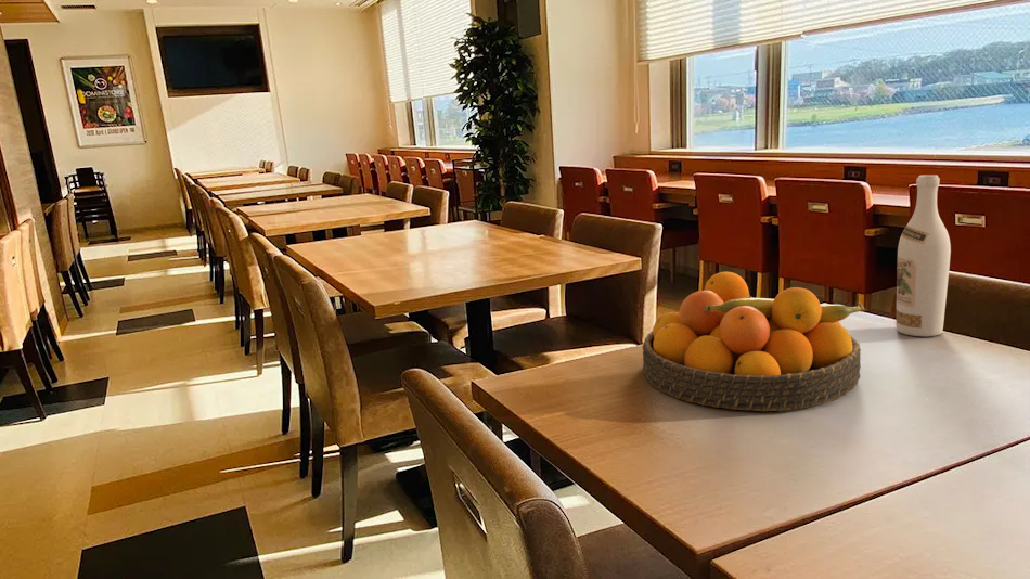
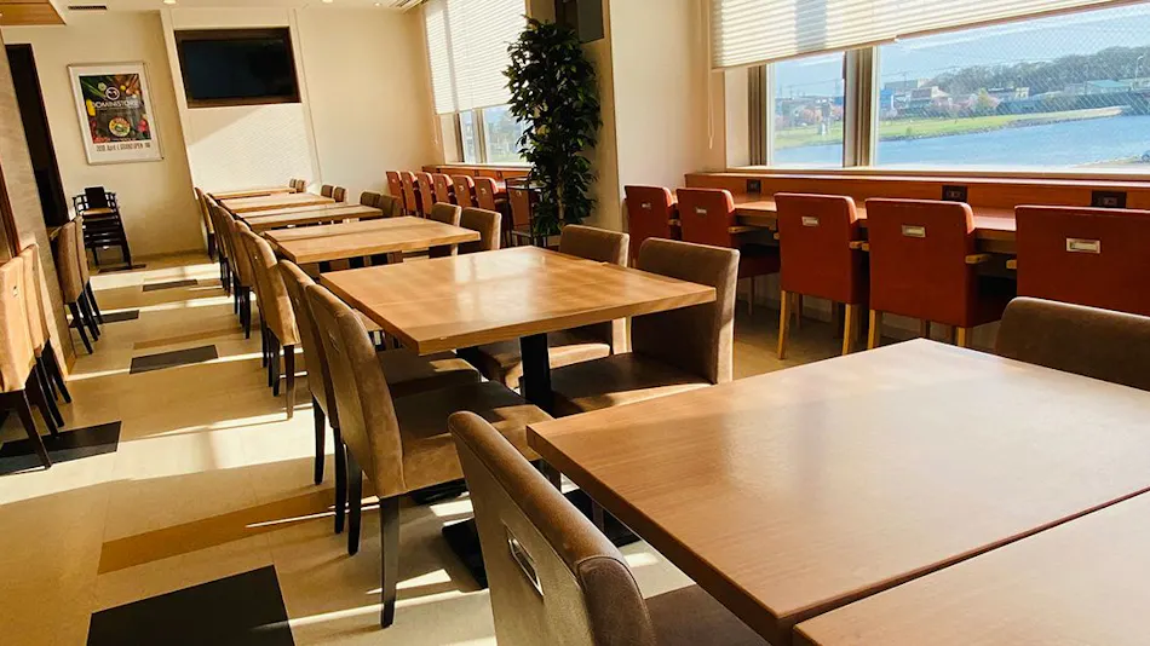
- wine bottle [896,173,952,337]
- fruit bowl [642,271,866,412]
